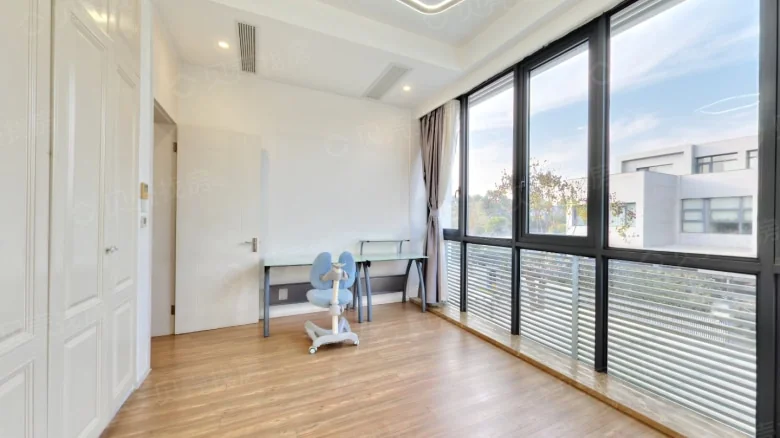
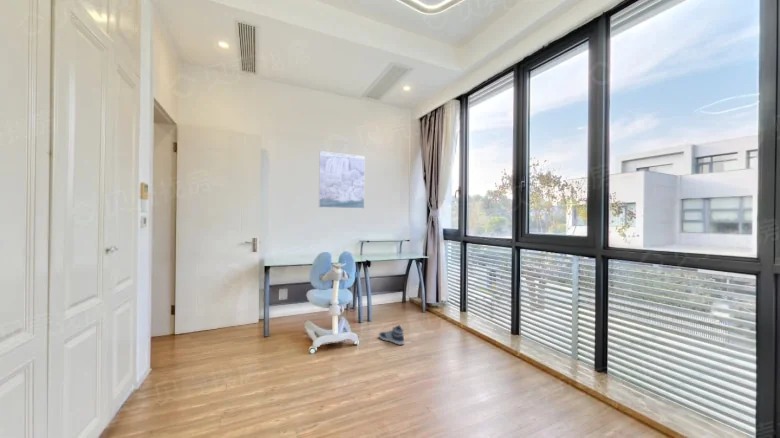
+ sneaker [378,324,405,346]
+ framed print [318,150,366,209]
